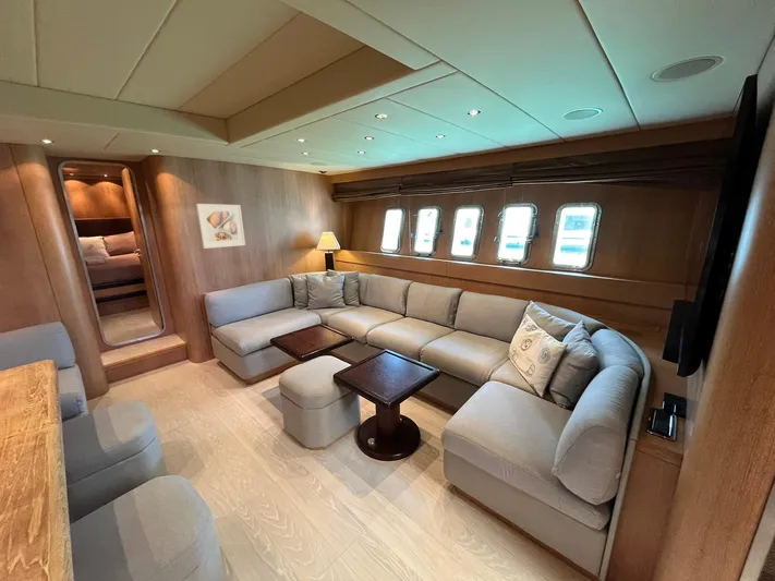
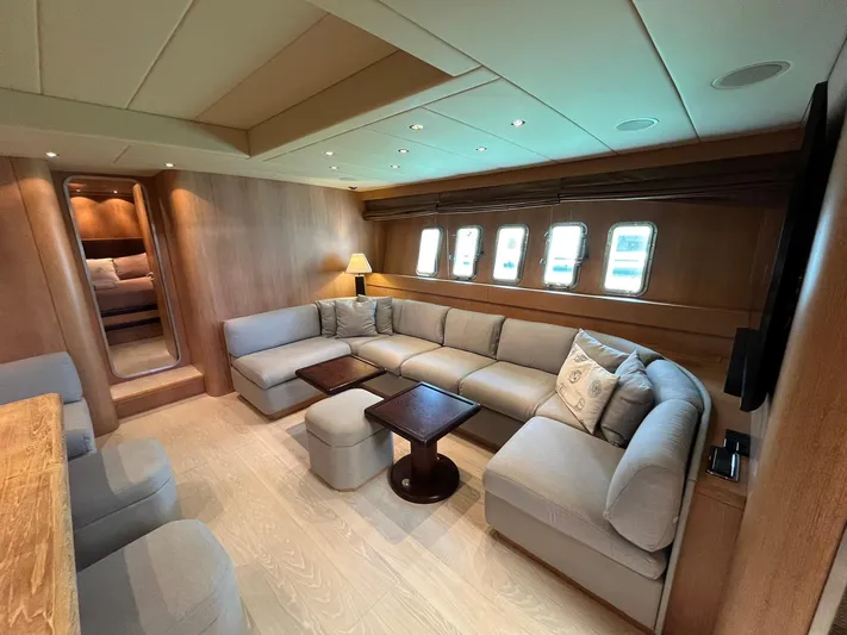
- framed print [195,203,246,250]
